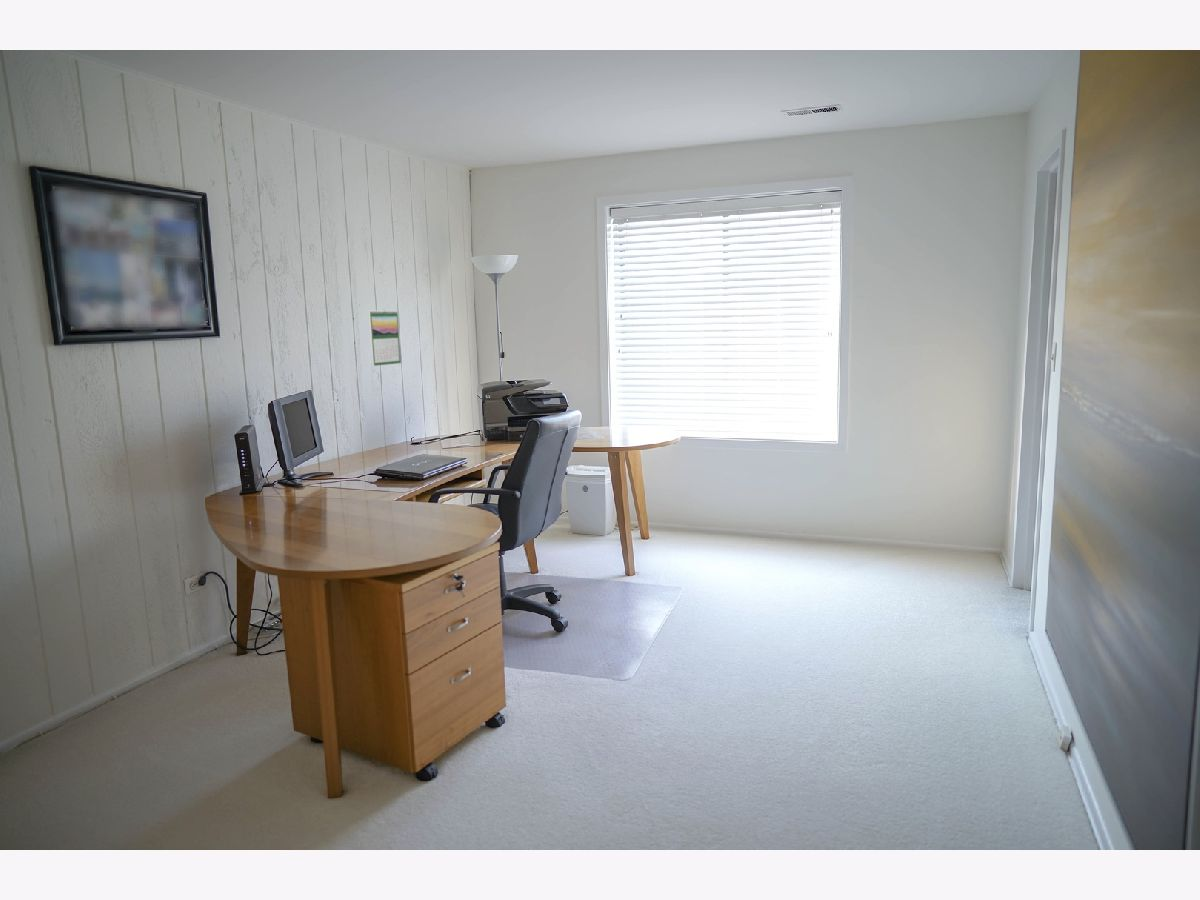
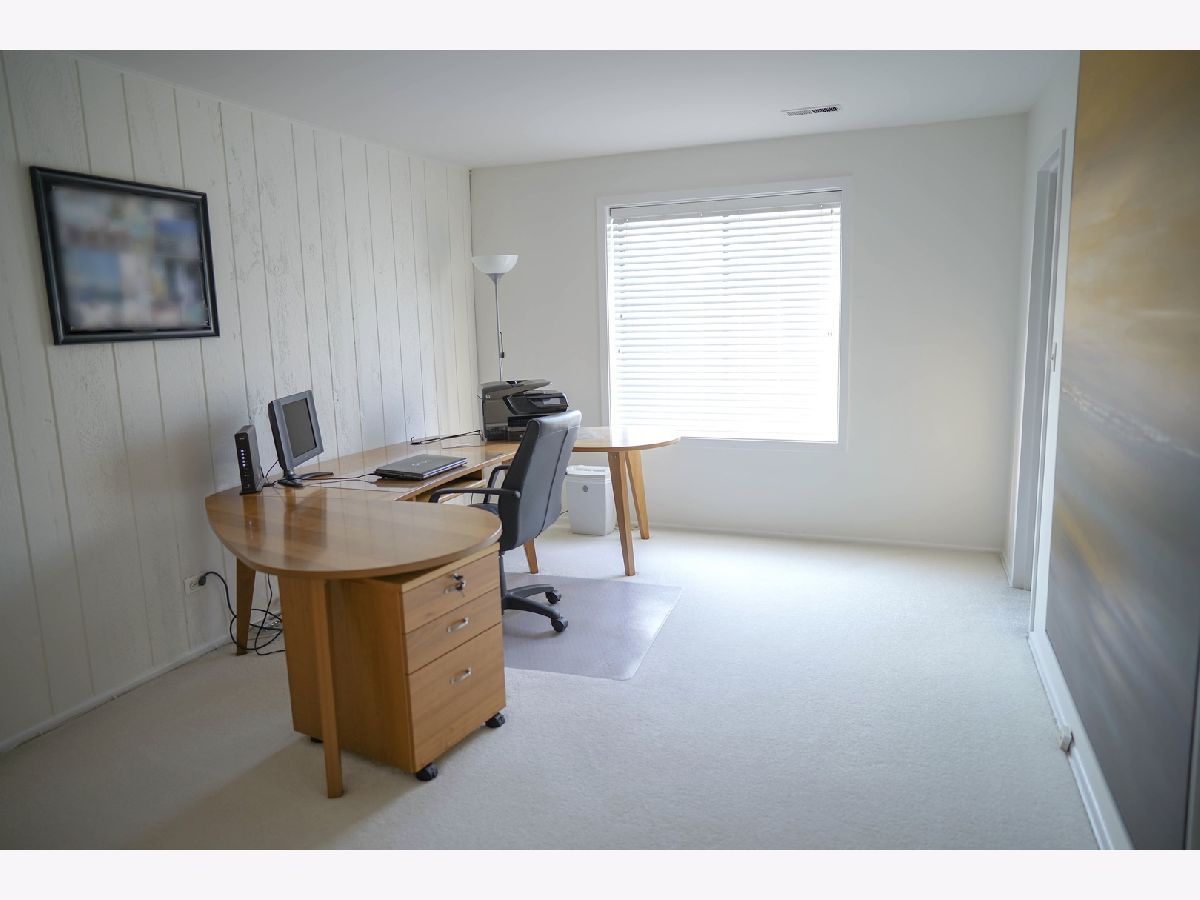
- calendar [368,308,402,367]
